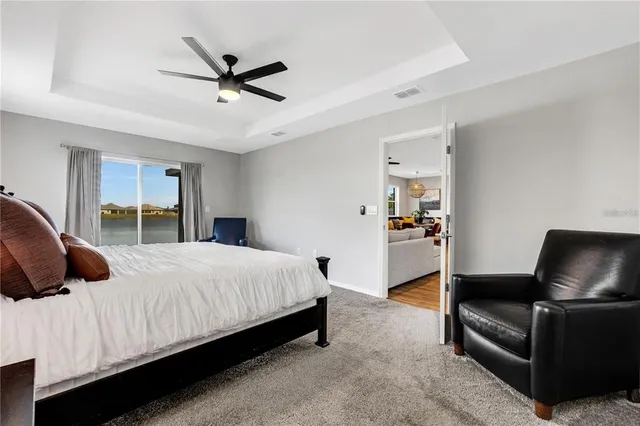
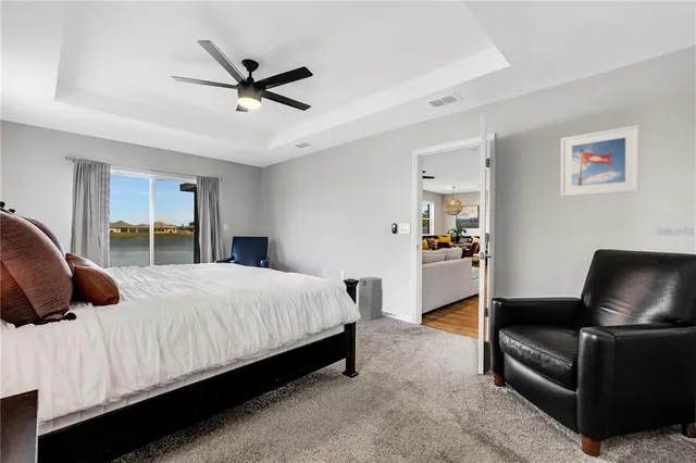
+ air purifier [357,276,384,322]
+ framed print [560,124,641,198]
